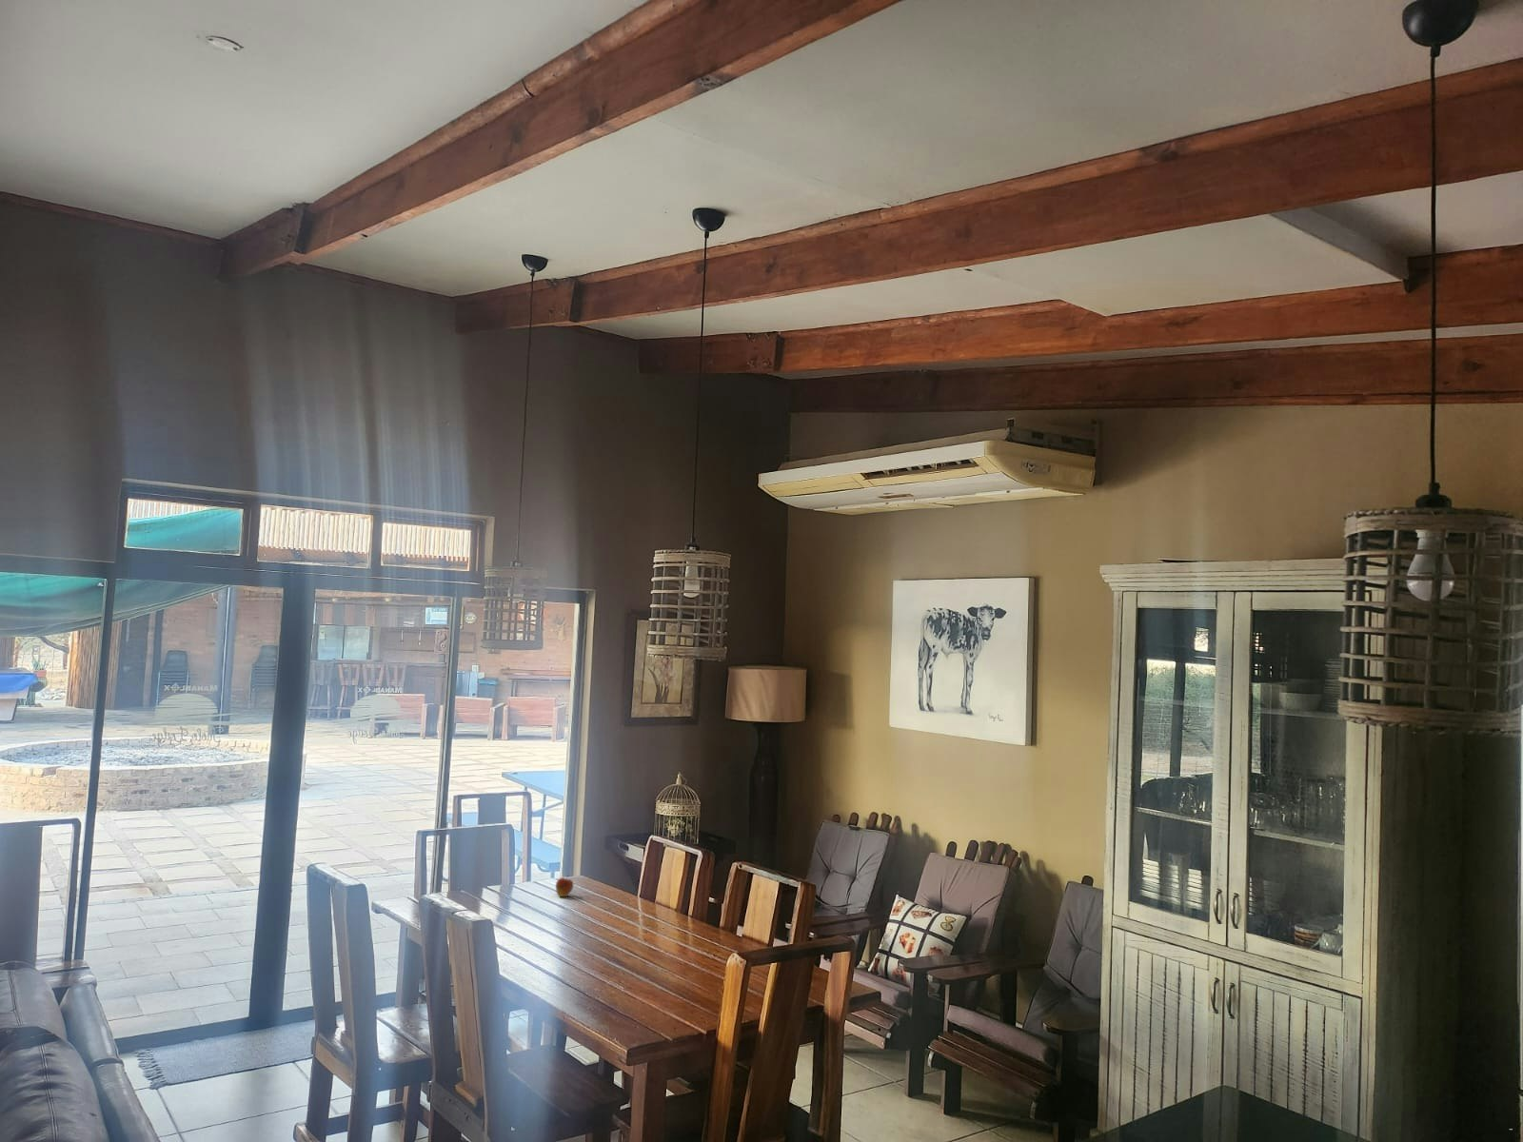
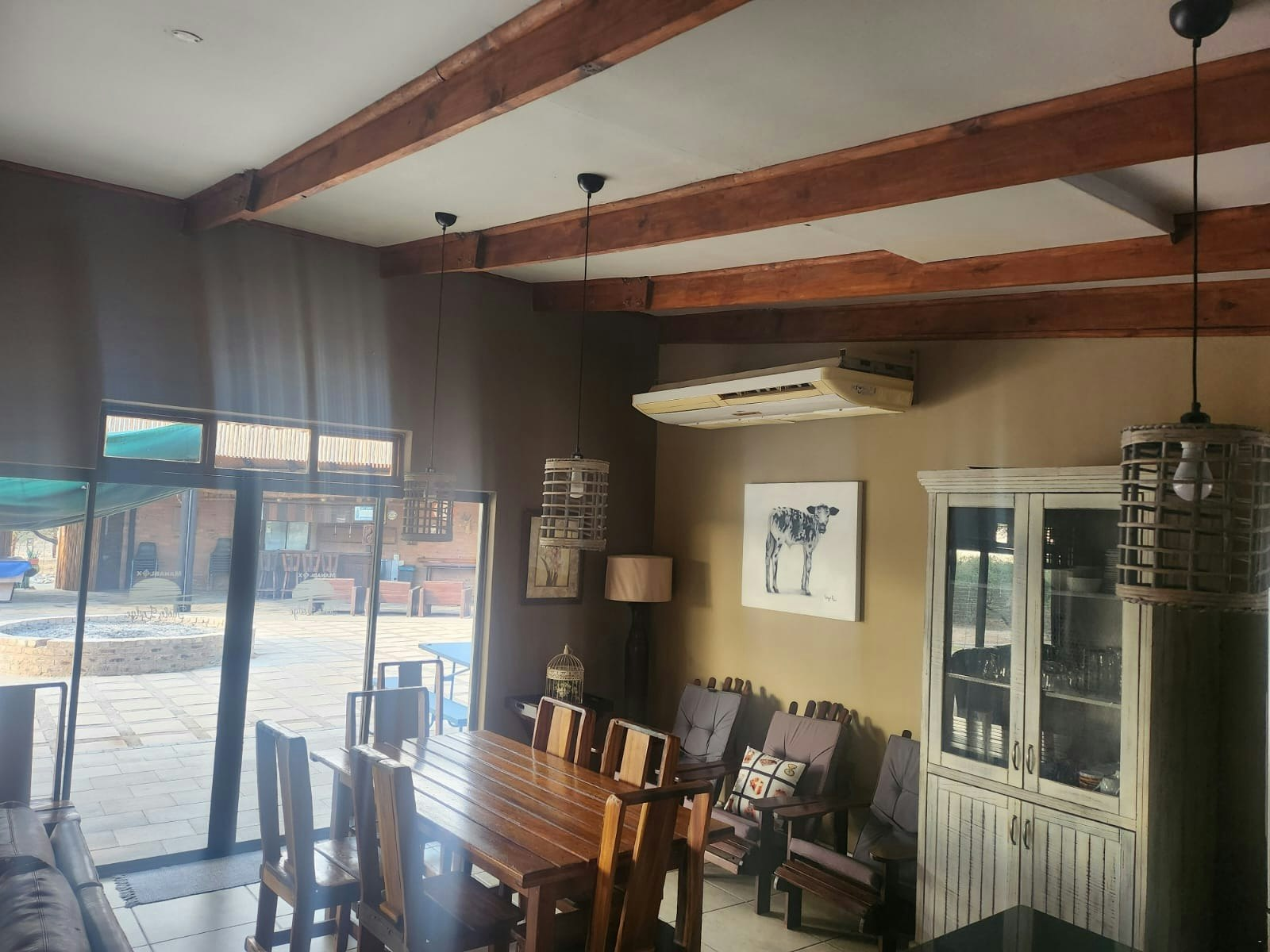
- fruit [555,873,574,897]
